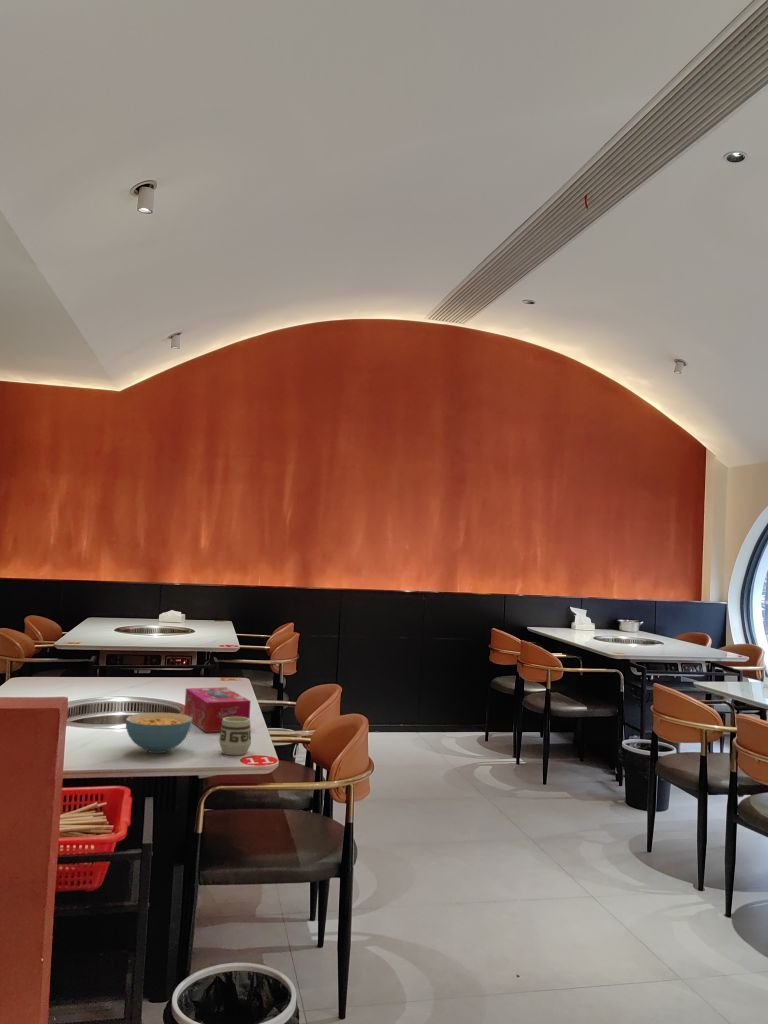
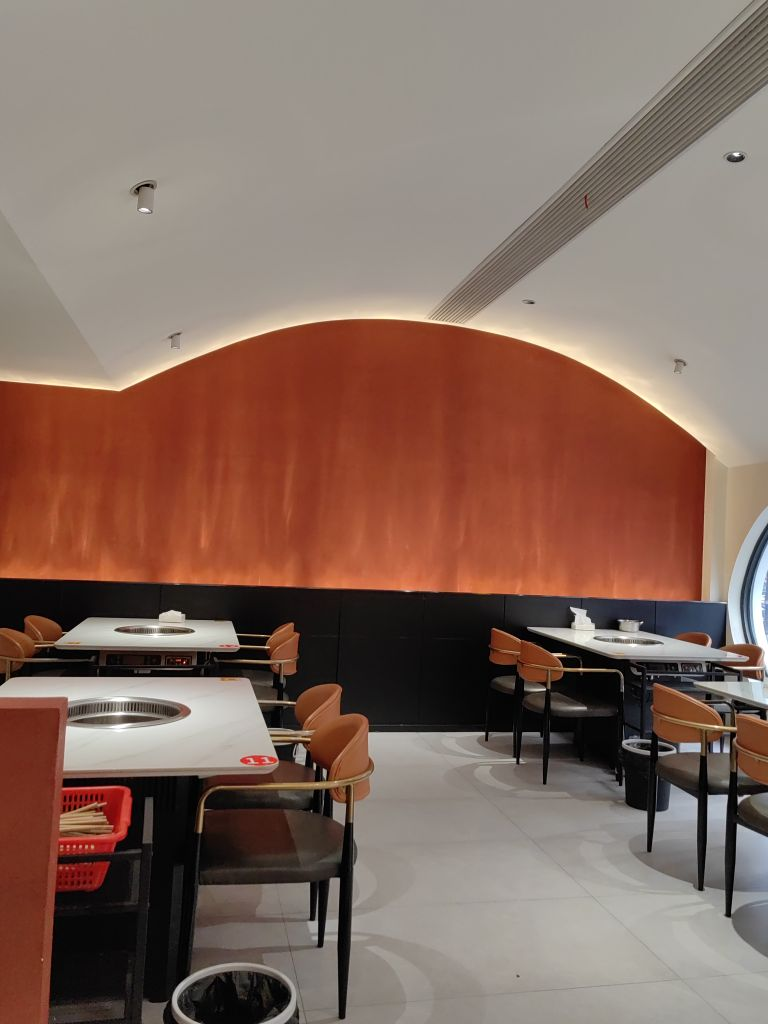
- cup [218,717,252,756]
- cereal bowl [125,711,193,754]
- tissue box [183,686,252,733]
